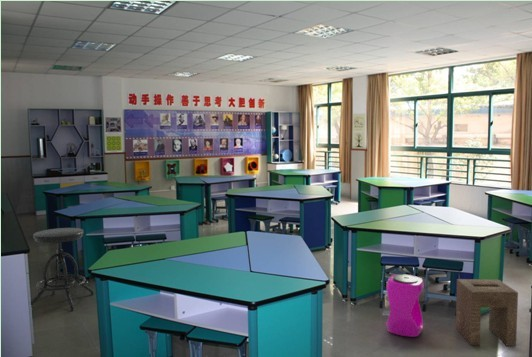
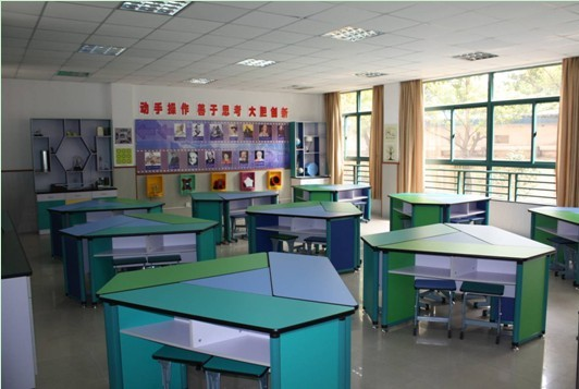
- stool [385,274,425,338]
- stool [30,227,95,312]
- stool [455,278,519,347]
